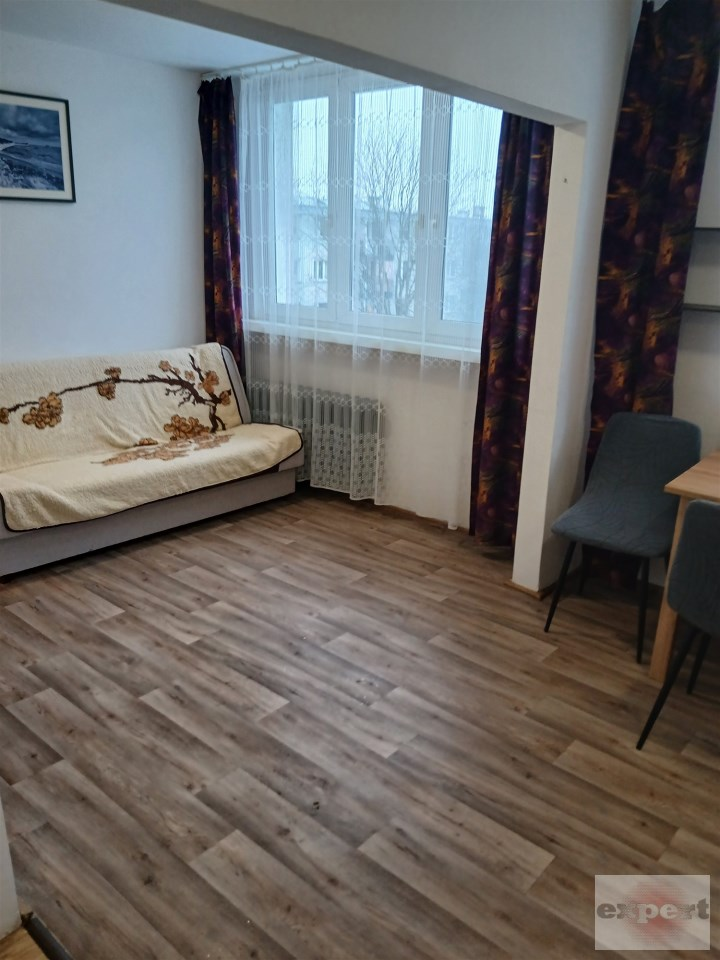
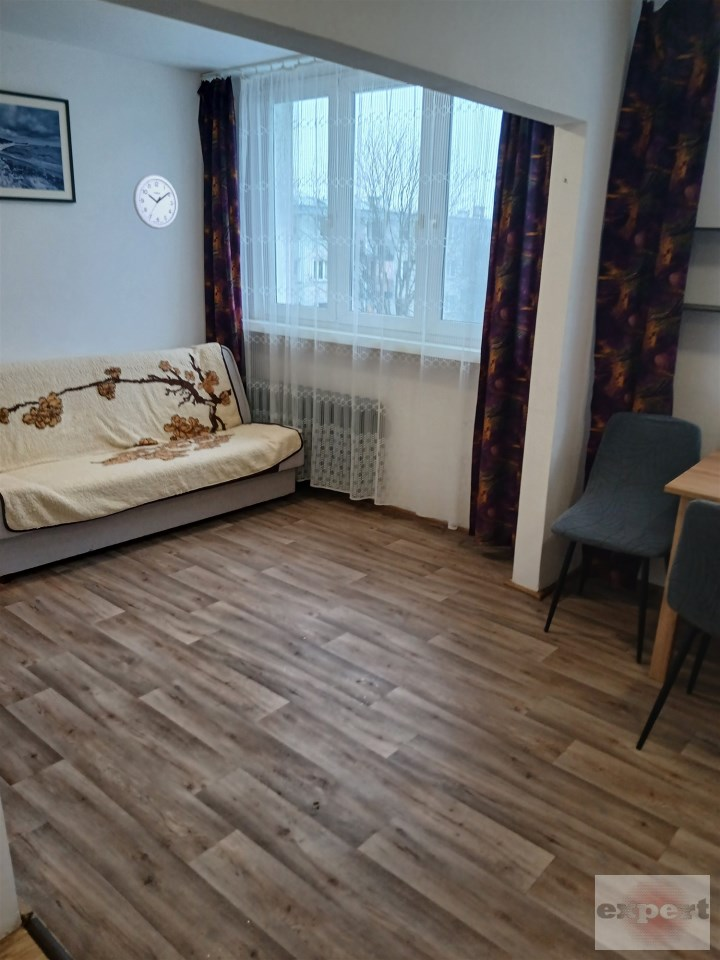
+ wall clock [132,173,179,230]
